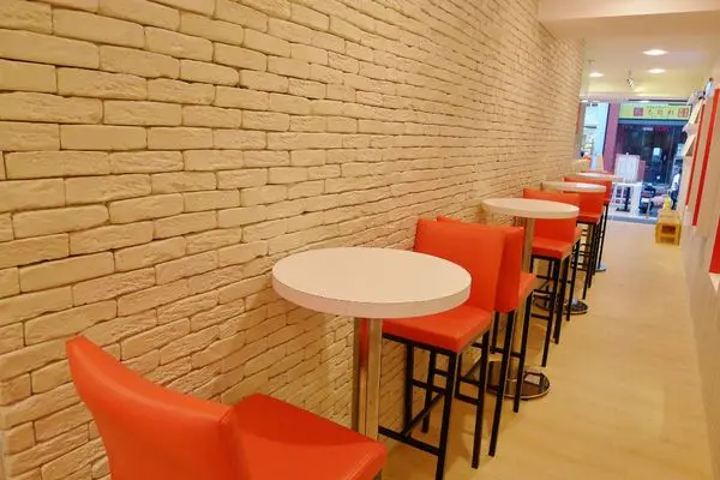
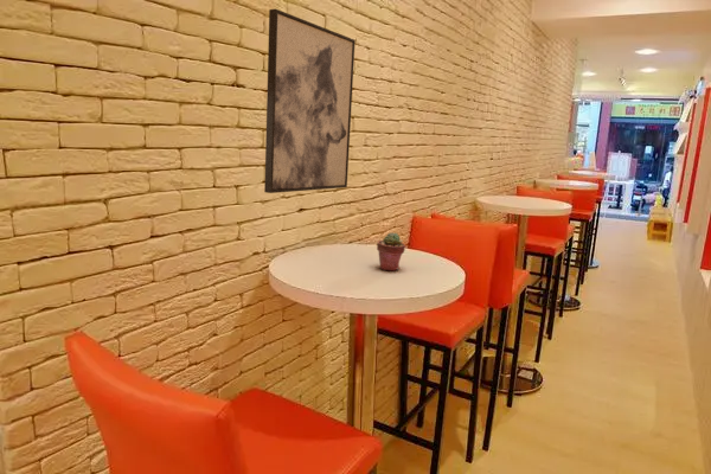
+ wall art [263,7,357,194]
+ potted succulent [376,231,406,271]
